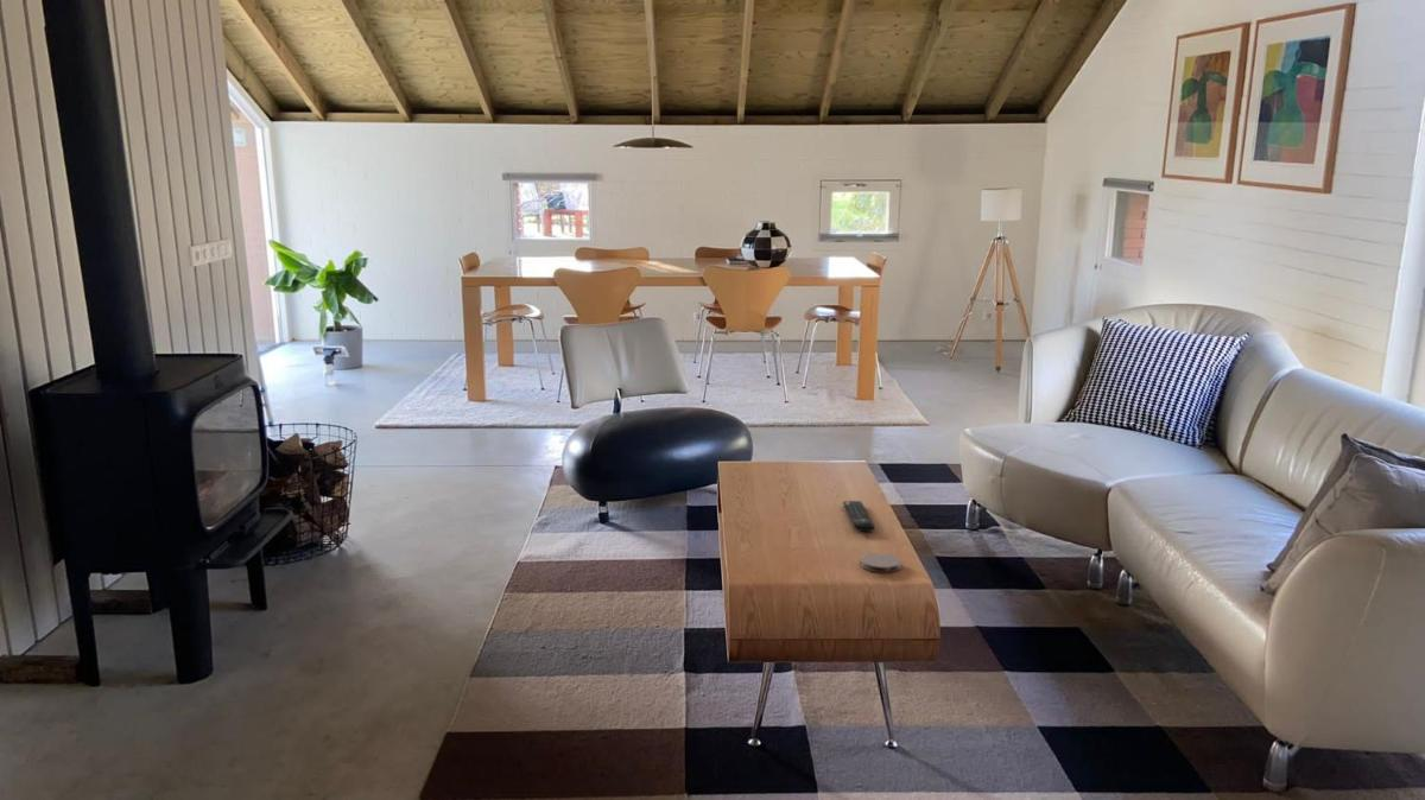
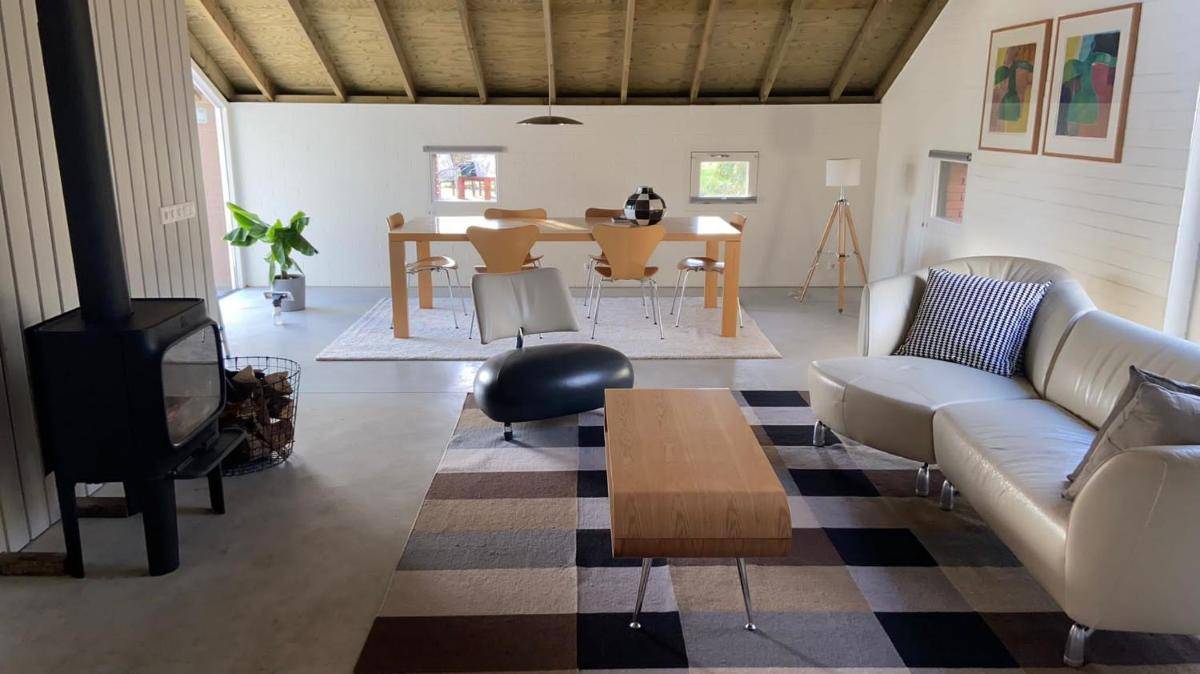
- remote control [842,500,875,533]
- coaster [859,552,902,573]
